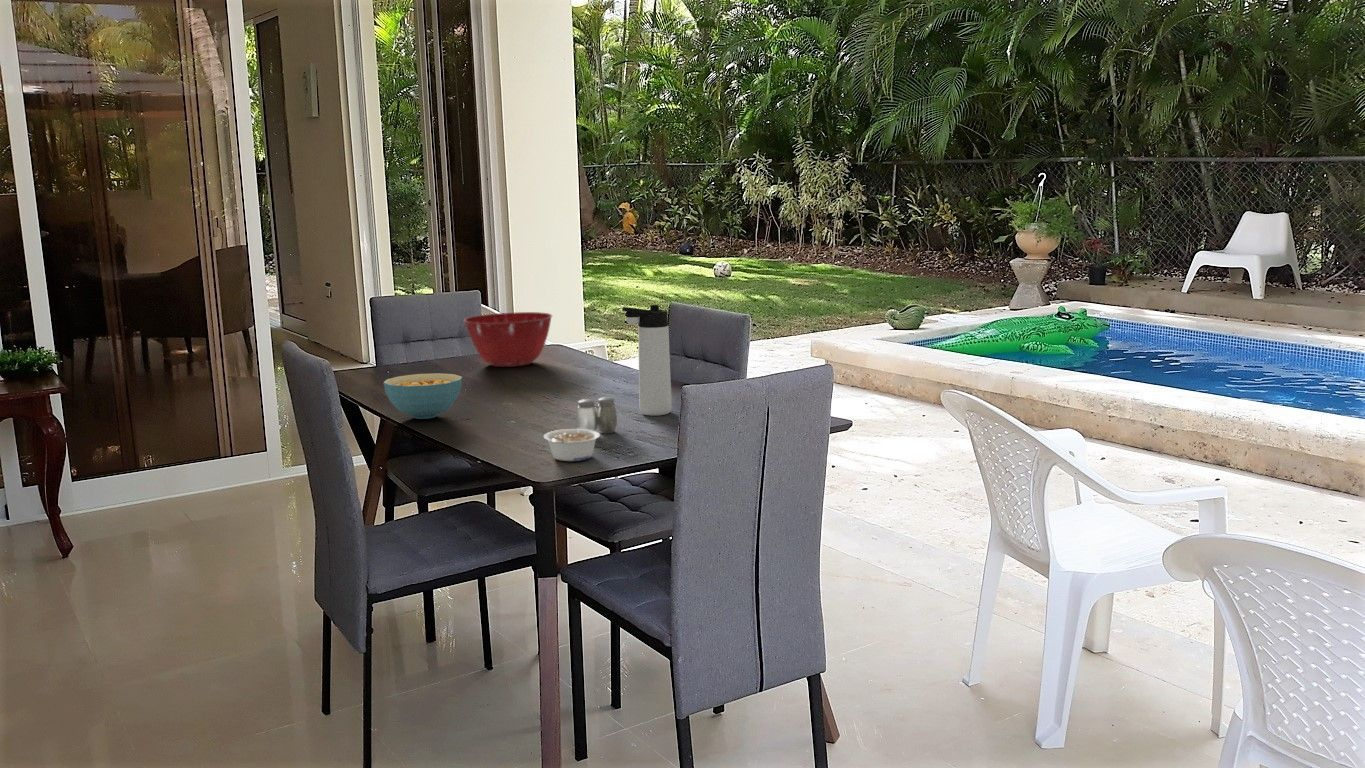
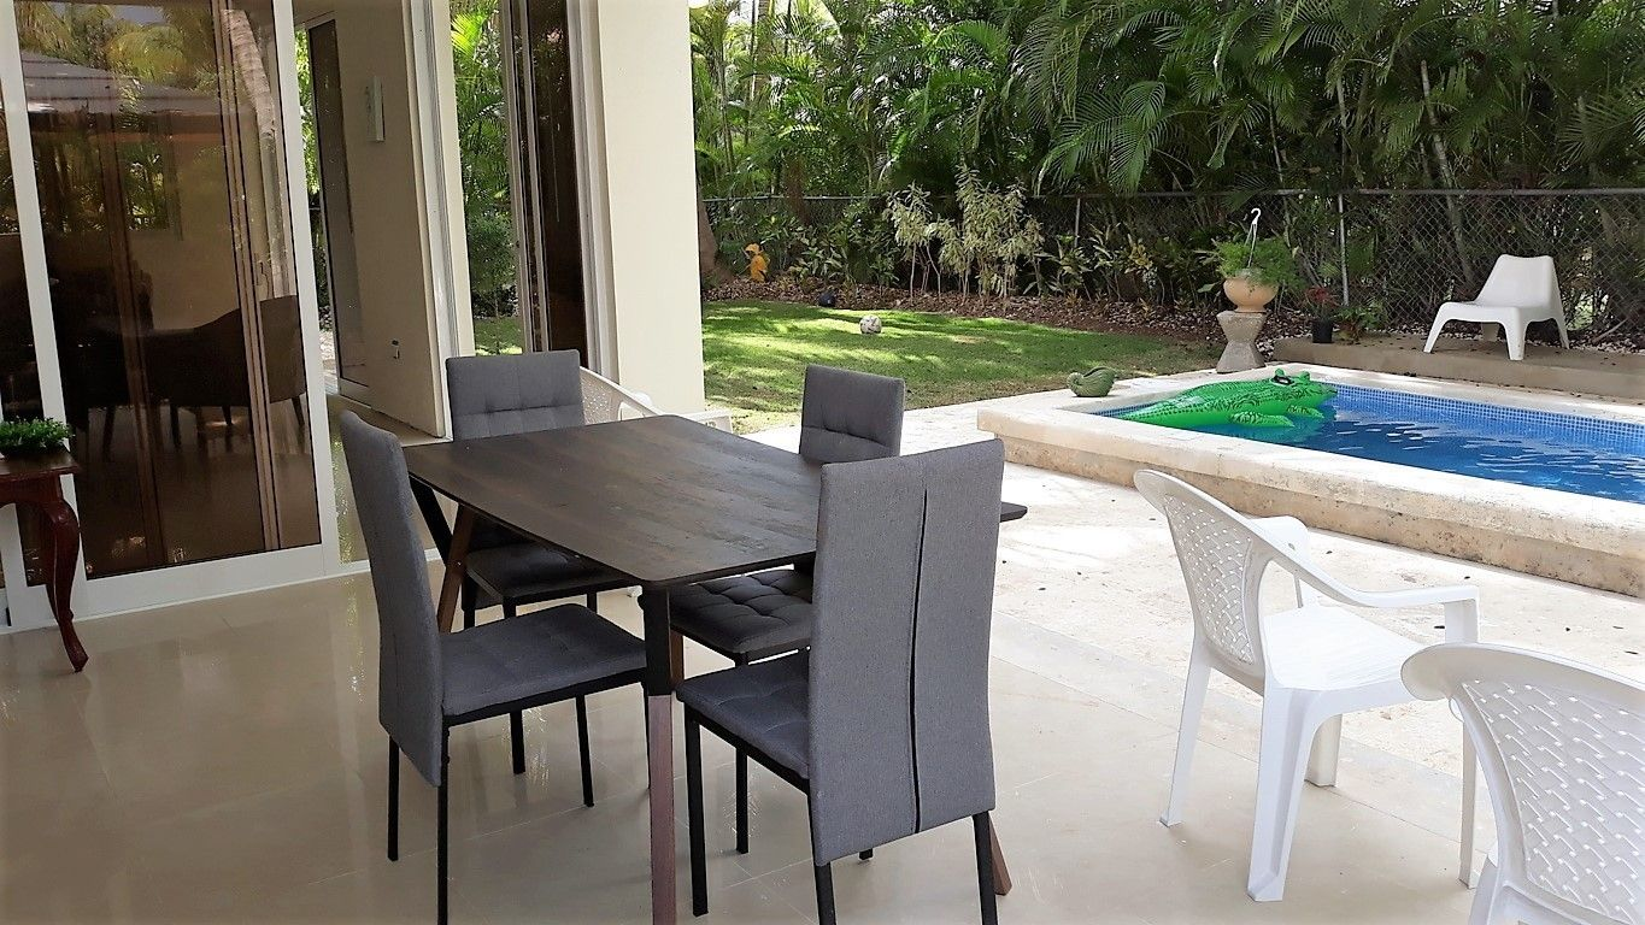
- mixing bowl [463,311,553,368]
- cereal bowl [383,372,463,420]
- salt and pepper shaker [576,396,618,434]
- thermos bottle [621,304,673,417]
- legume [543,428,601,462]
